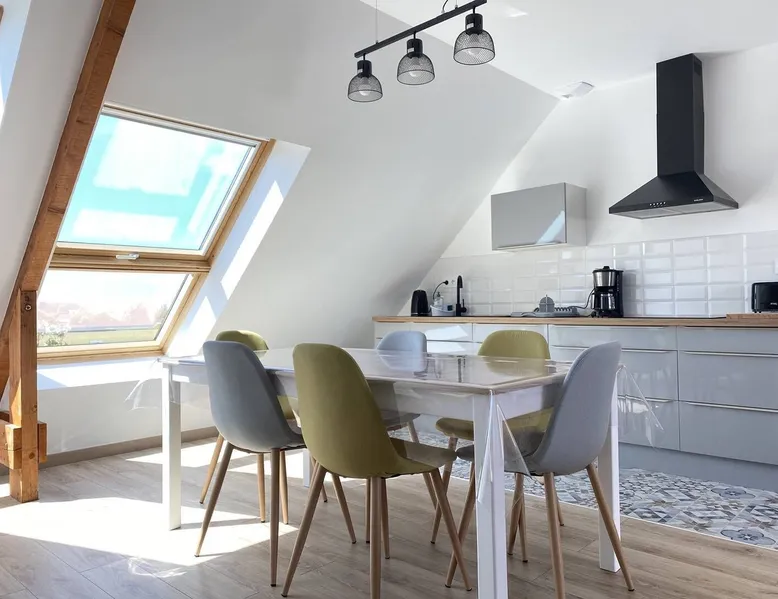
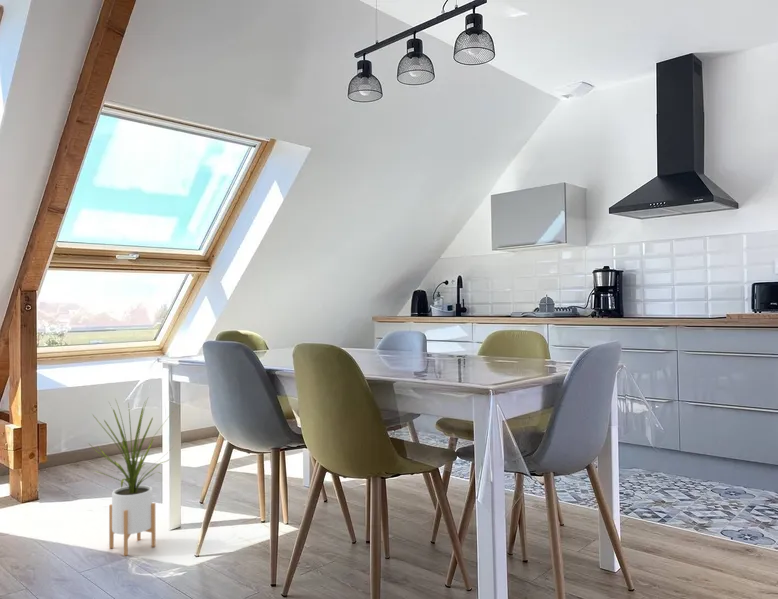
+ house plant [88,398,175,557]
